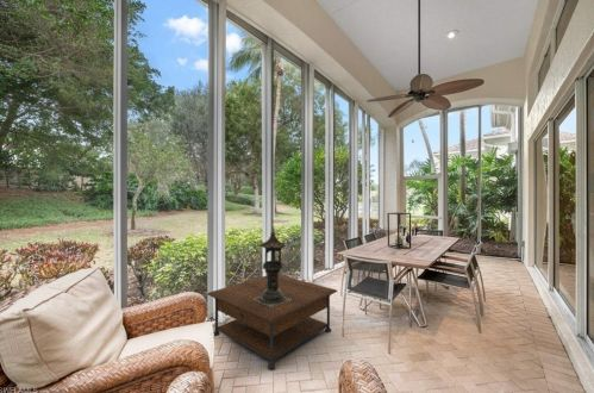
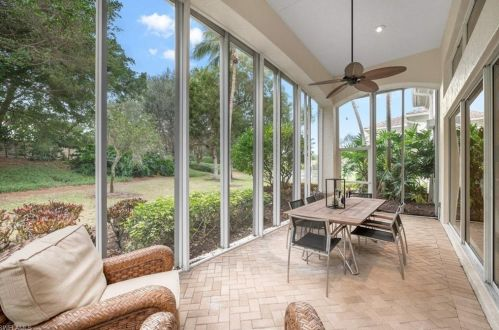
- lantern [254,226,292,307]
- coffee table [206,274,338,372]
